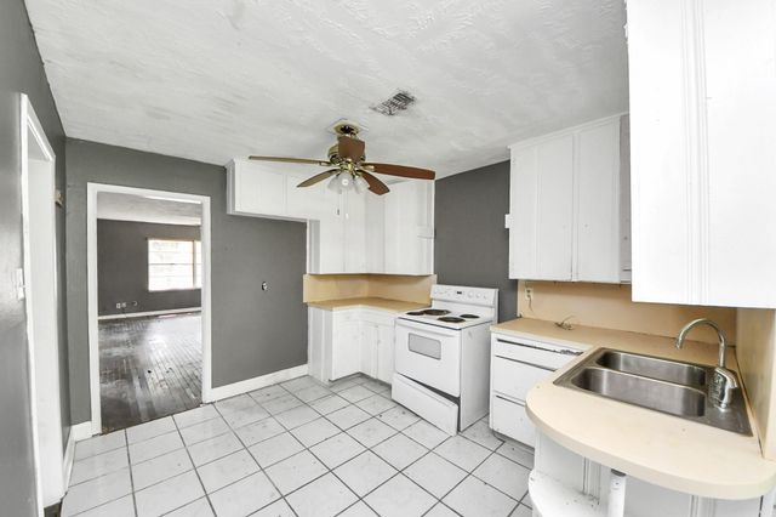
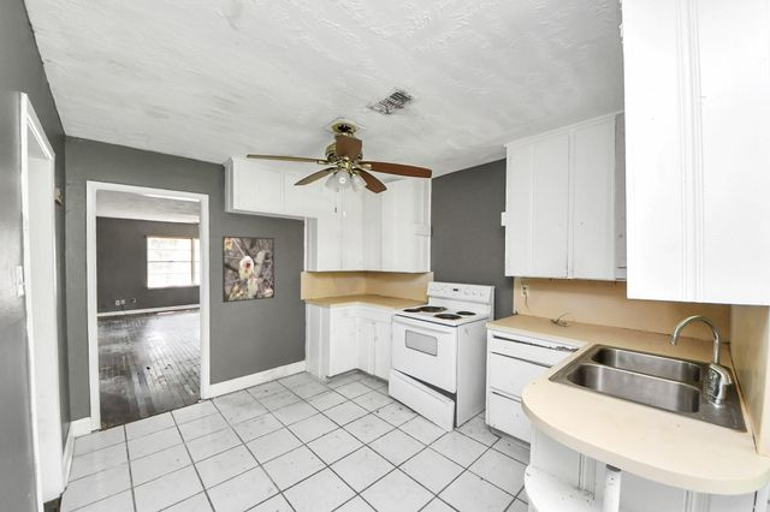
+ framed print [221,236,276,304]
